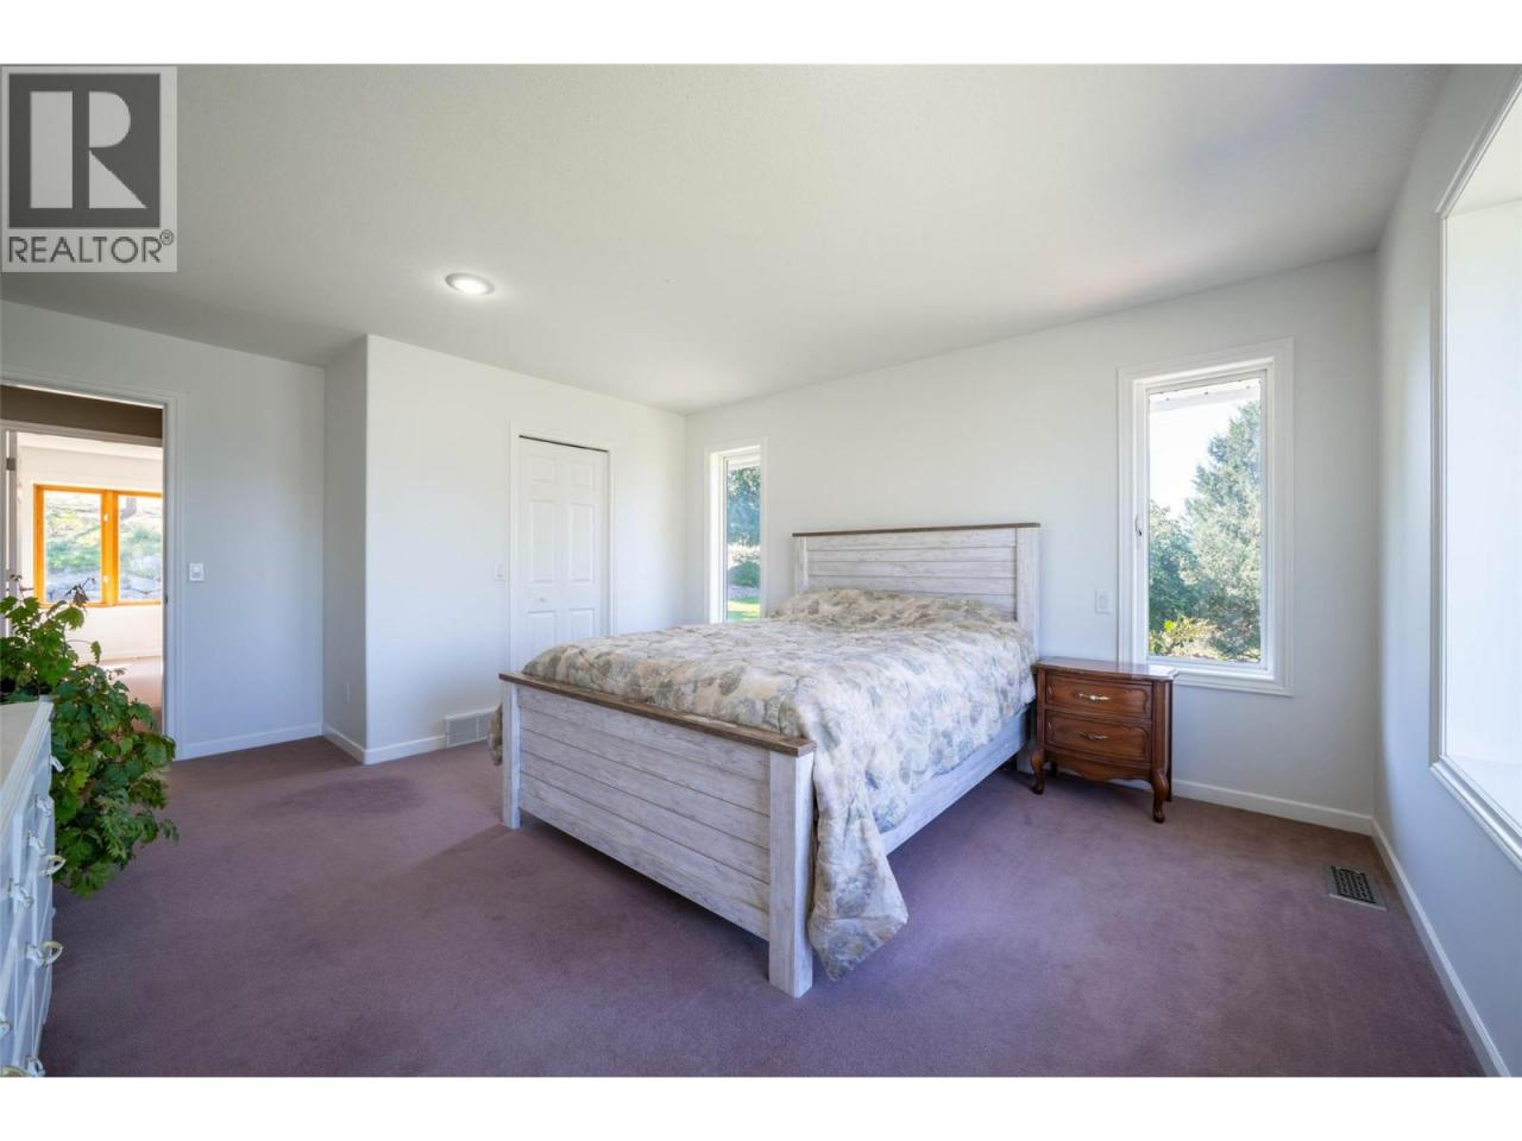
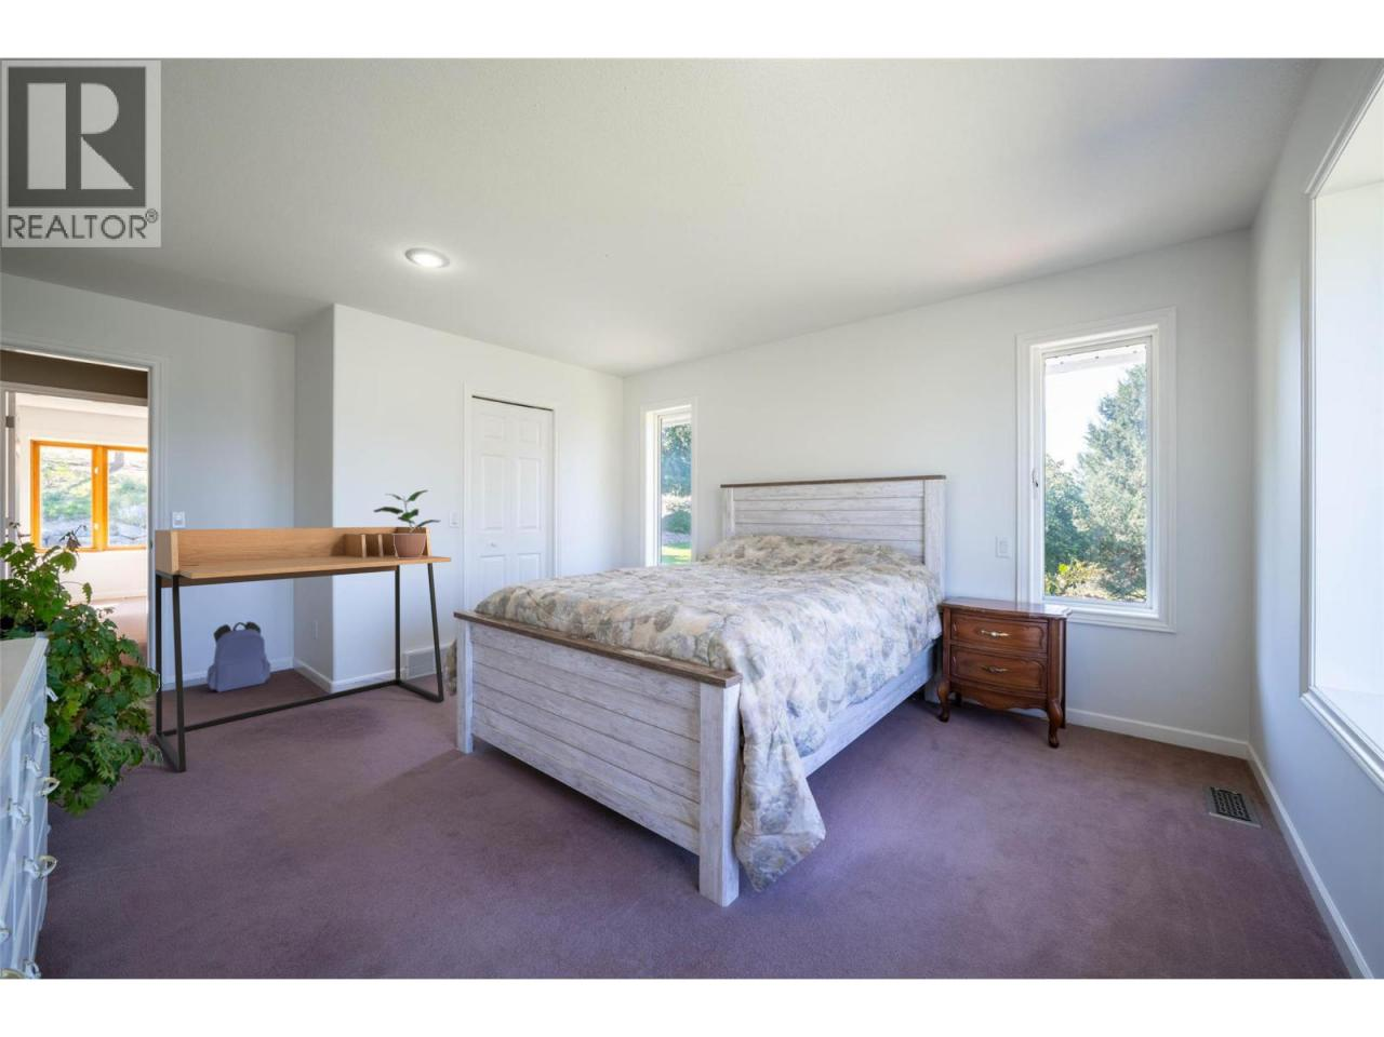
+ potted plant [373,489,441,559]
+ backpack [206,620,271,694]
+ desk [154,526,452,773]
